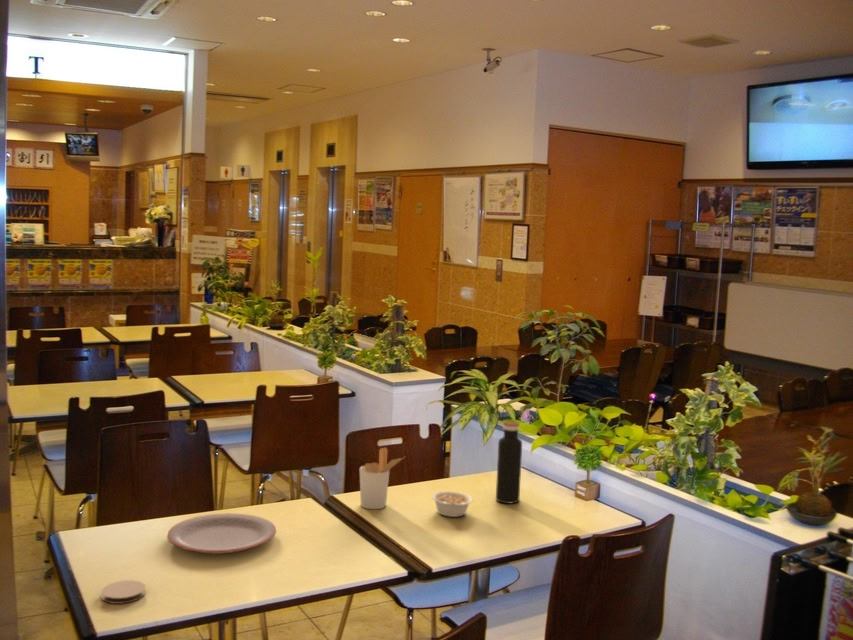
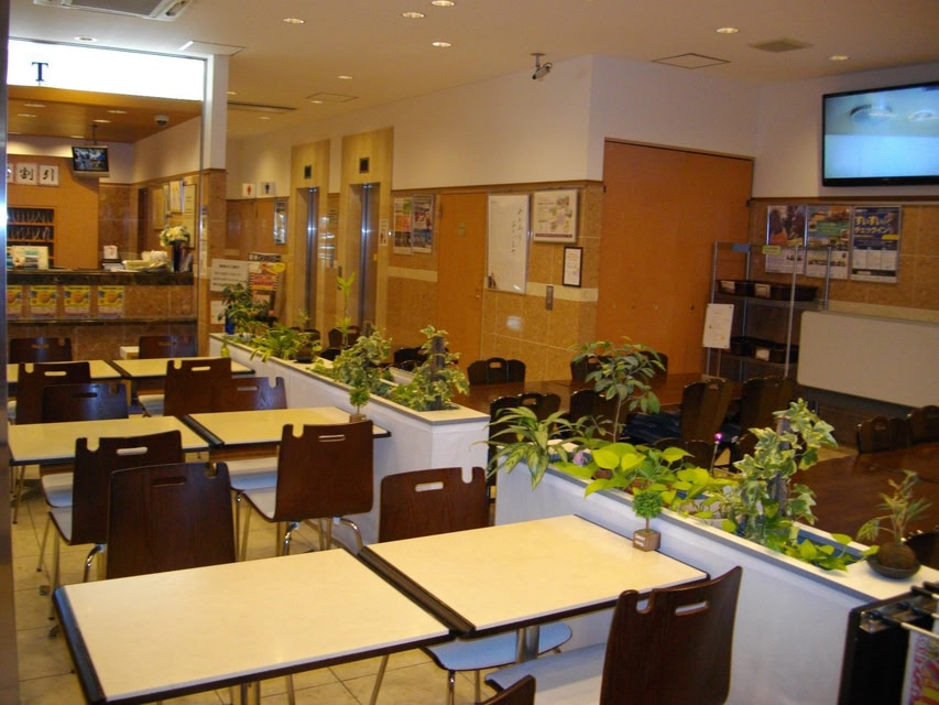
- plate [166,512,277,555]
- legume [431,490,473,518]
- utensil holder [359,447,407,510]
- coaster [100,579,146,605]
- water bottle [495,421,523,504]
